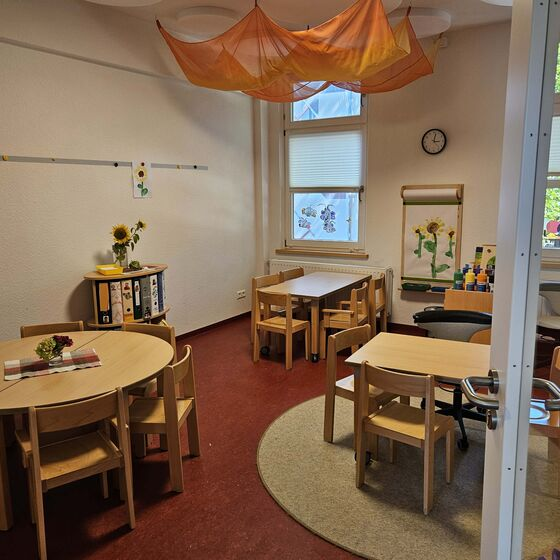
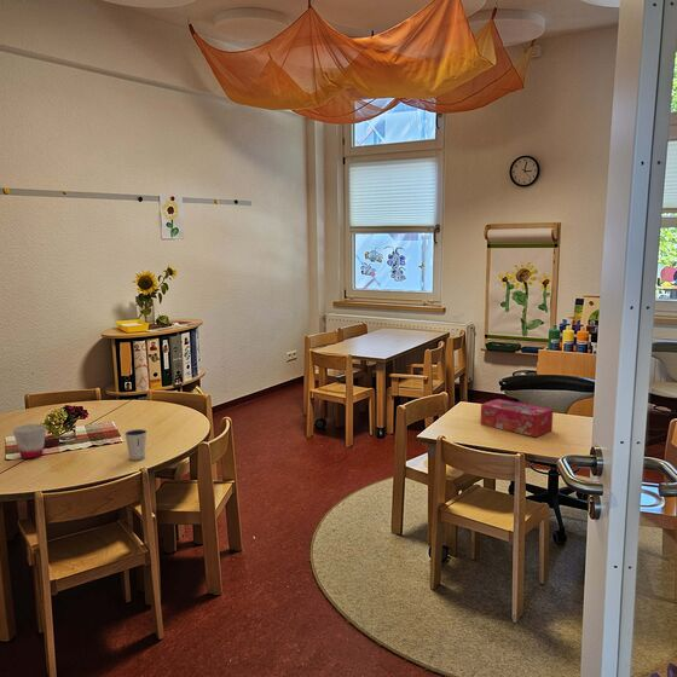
+ dixie cup [123,428,147,461]
+ tissue box [480,398,554,439]
+ cup [12,423,48,461]
